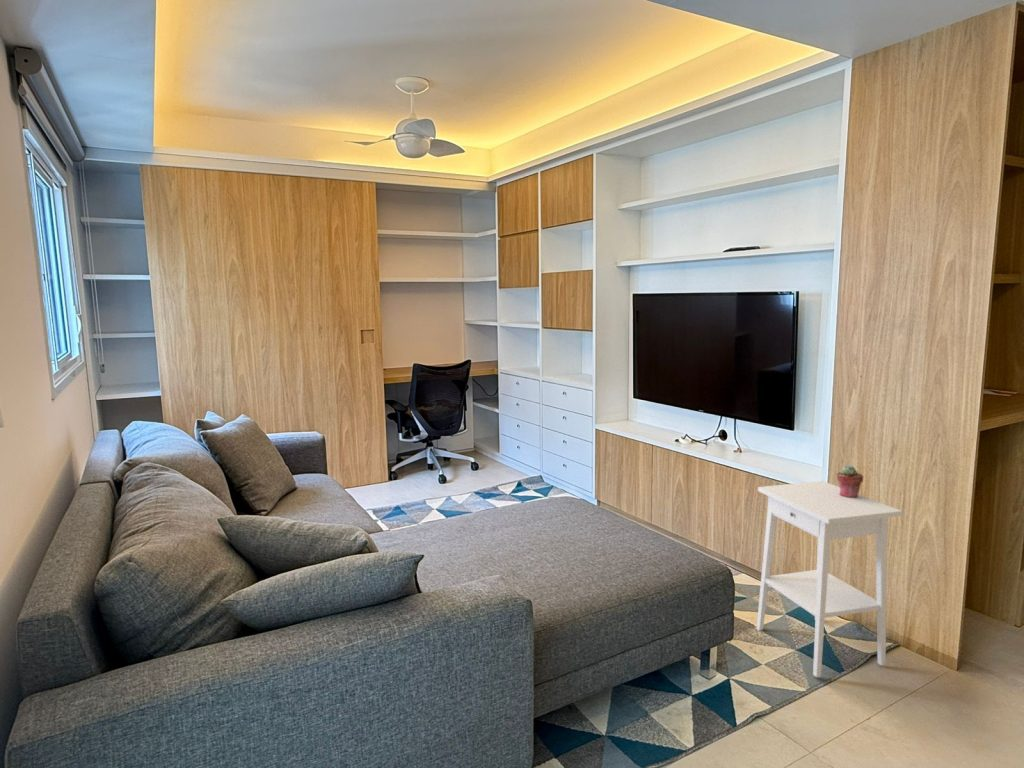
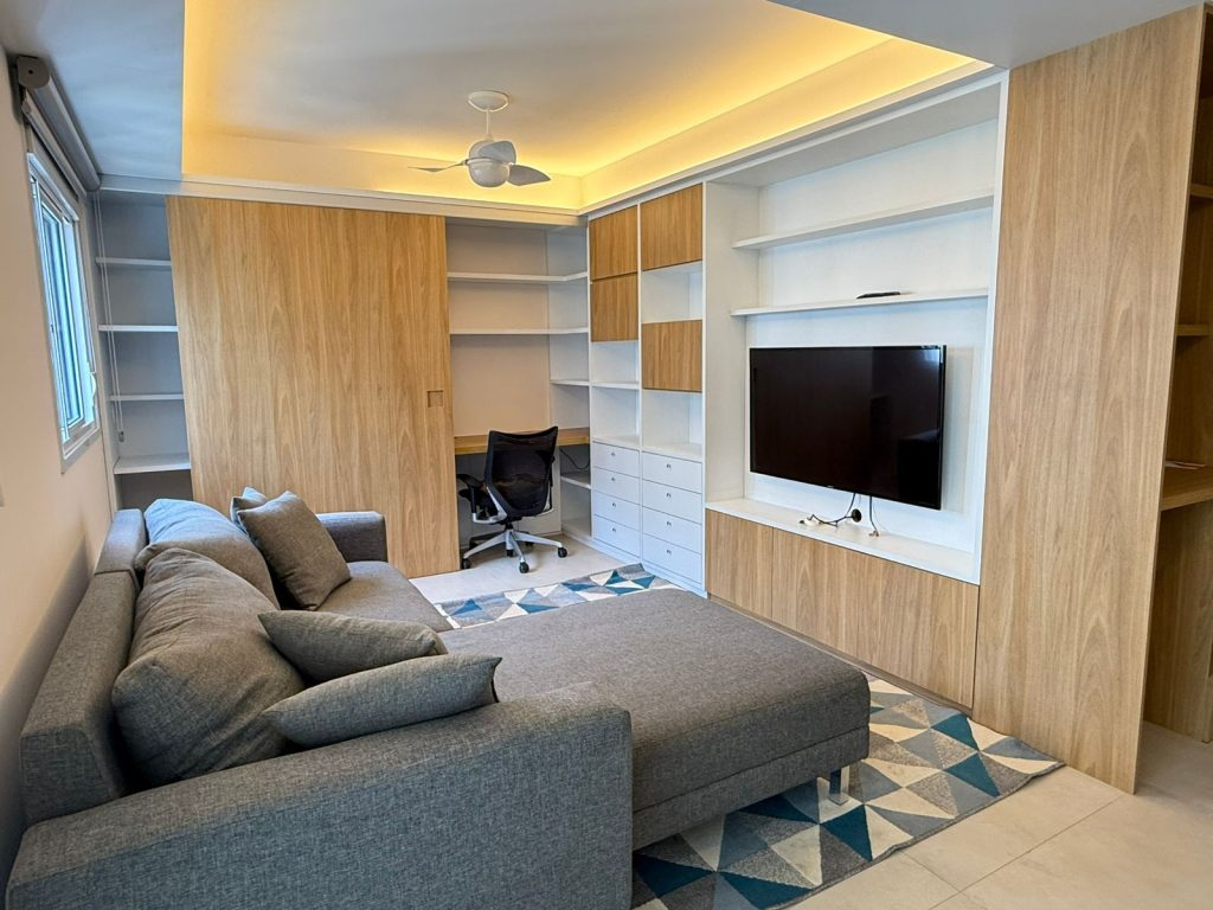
- potted succulent [836,464,864,498]
- side table [756,480,903,678]
